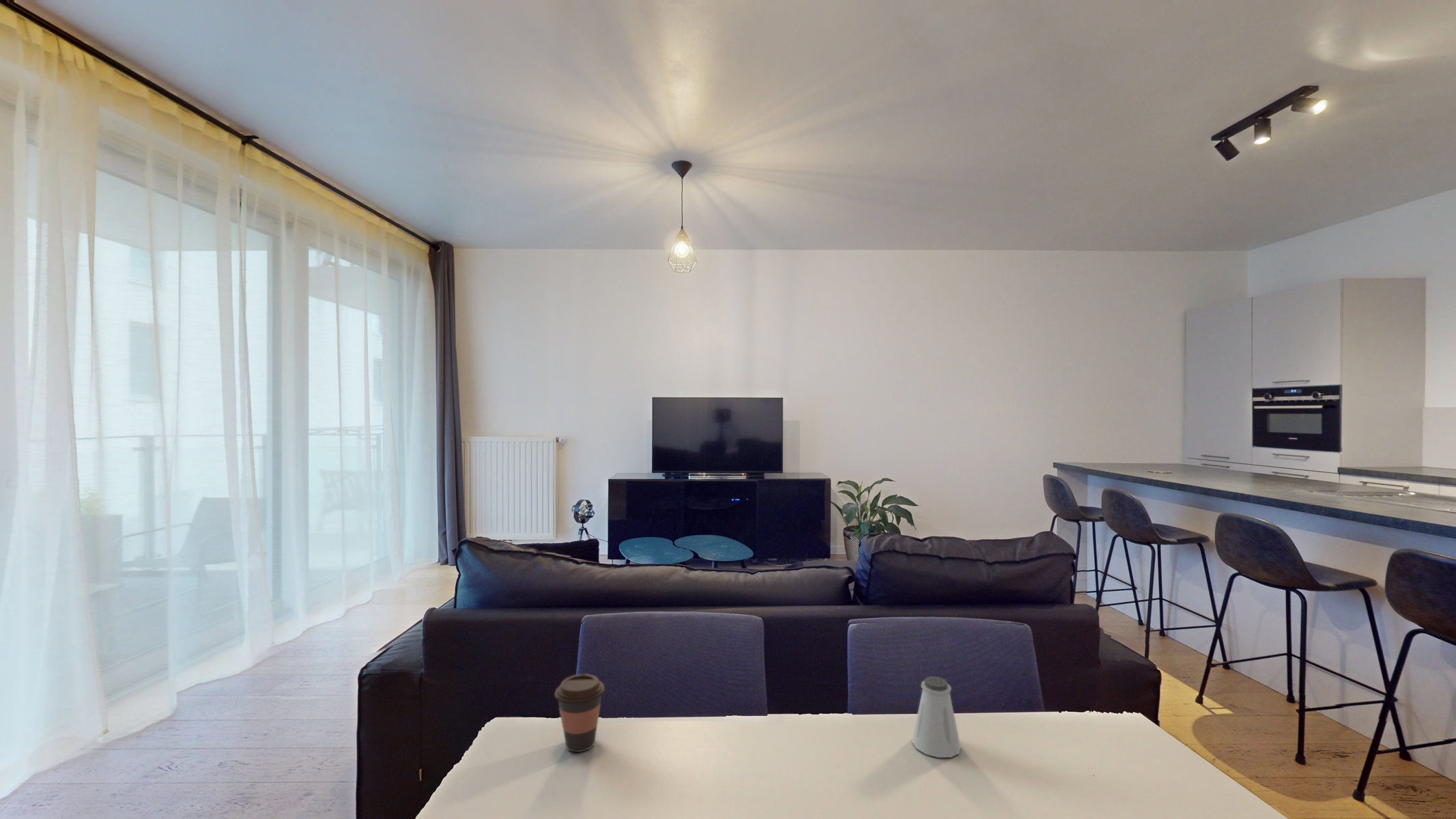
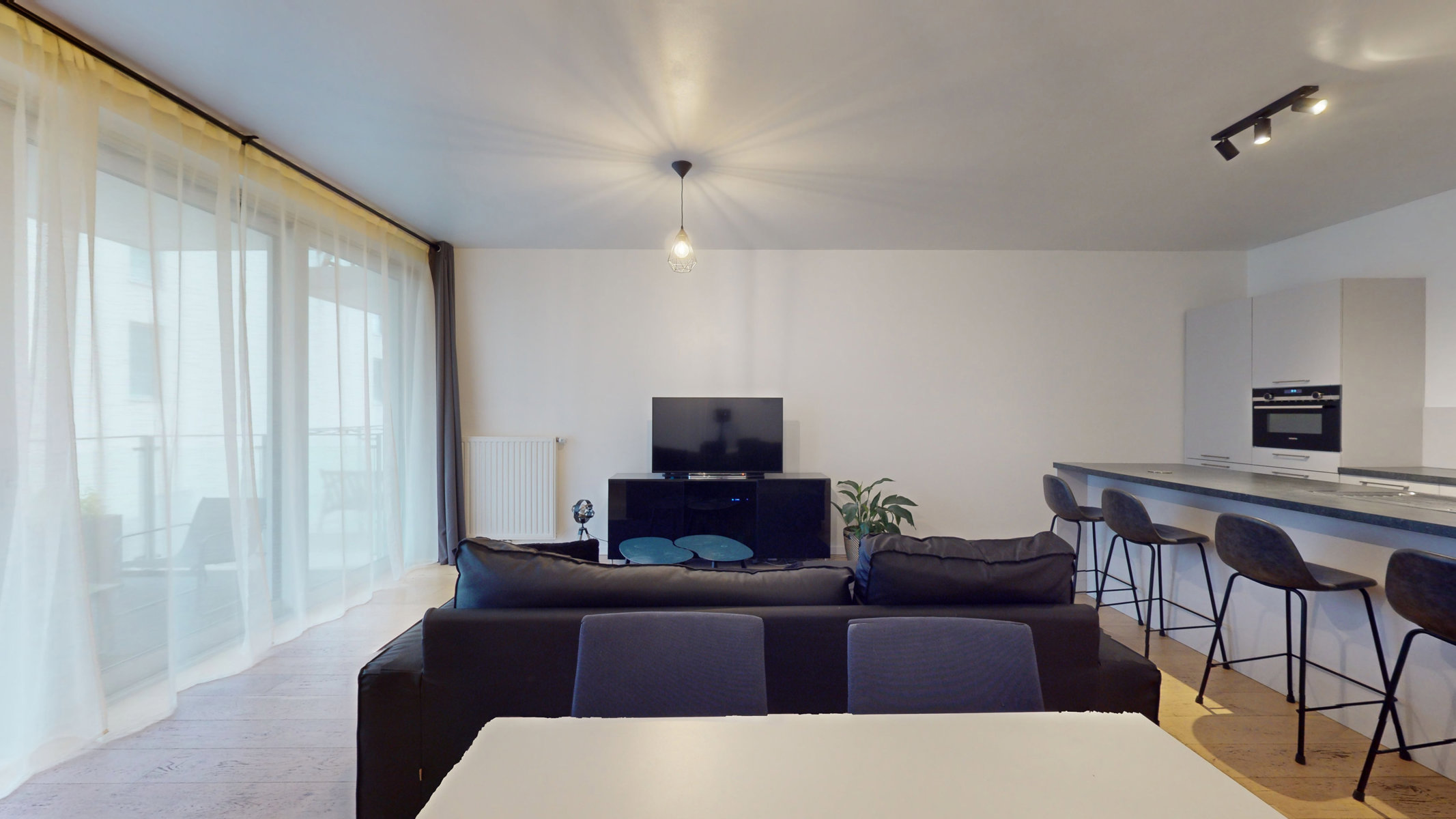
- saltshaker [911,676,962,758]
- coffee cup [554,673,605,753]
